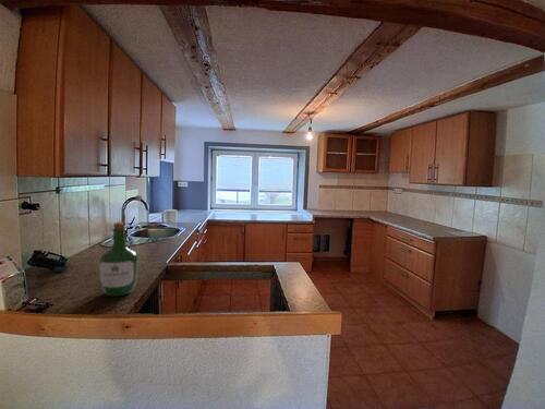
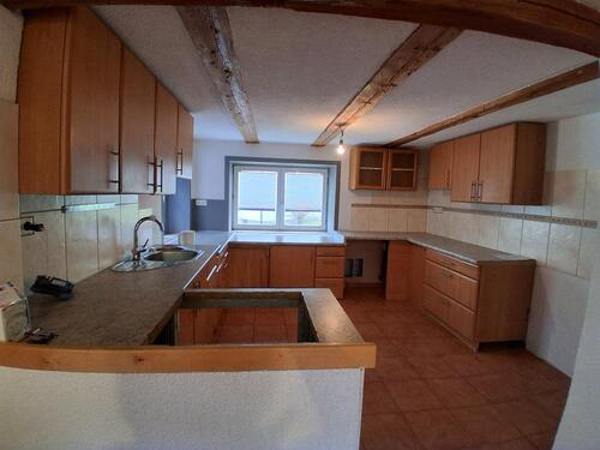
- wine bottle [98,221,140,298]
